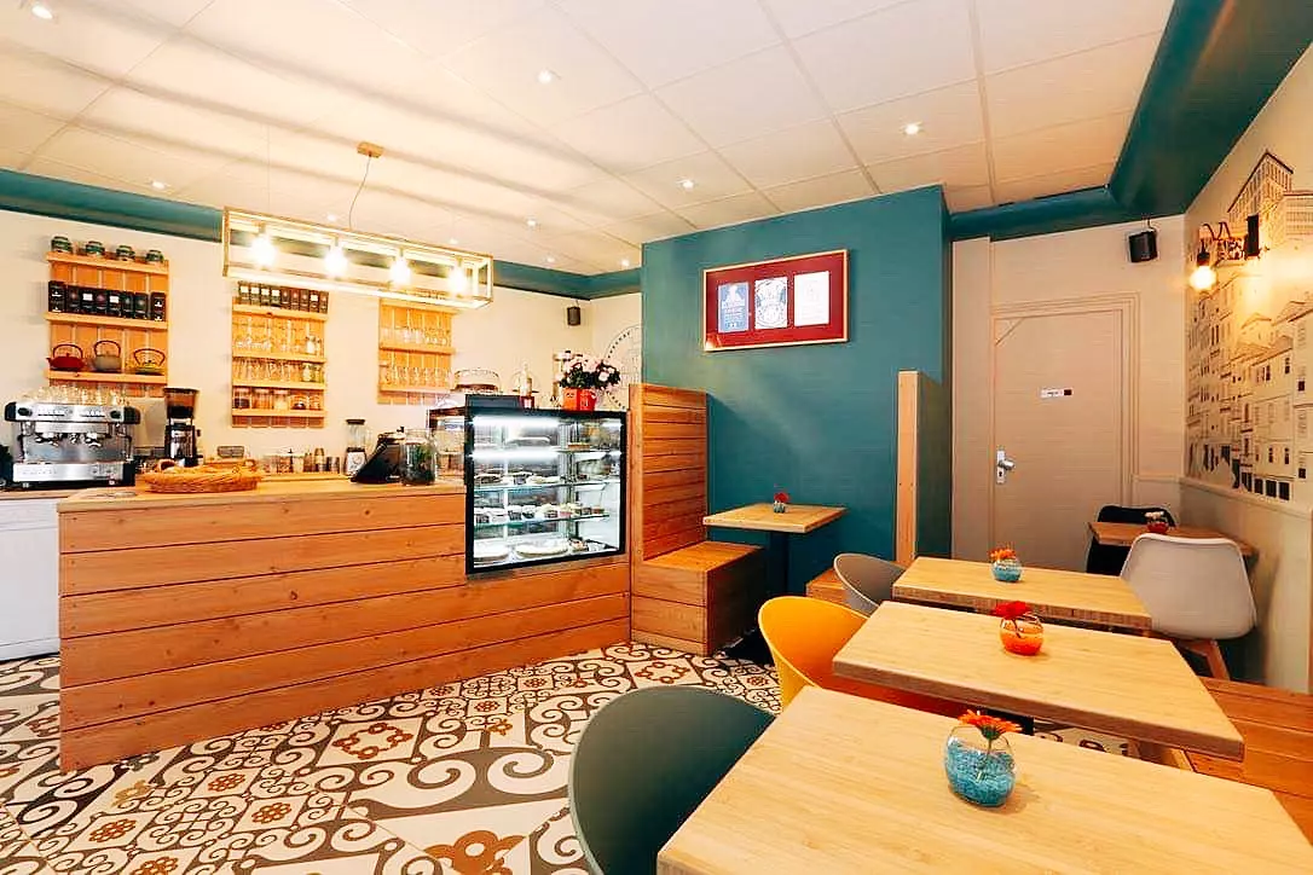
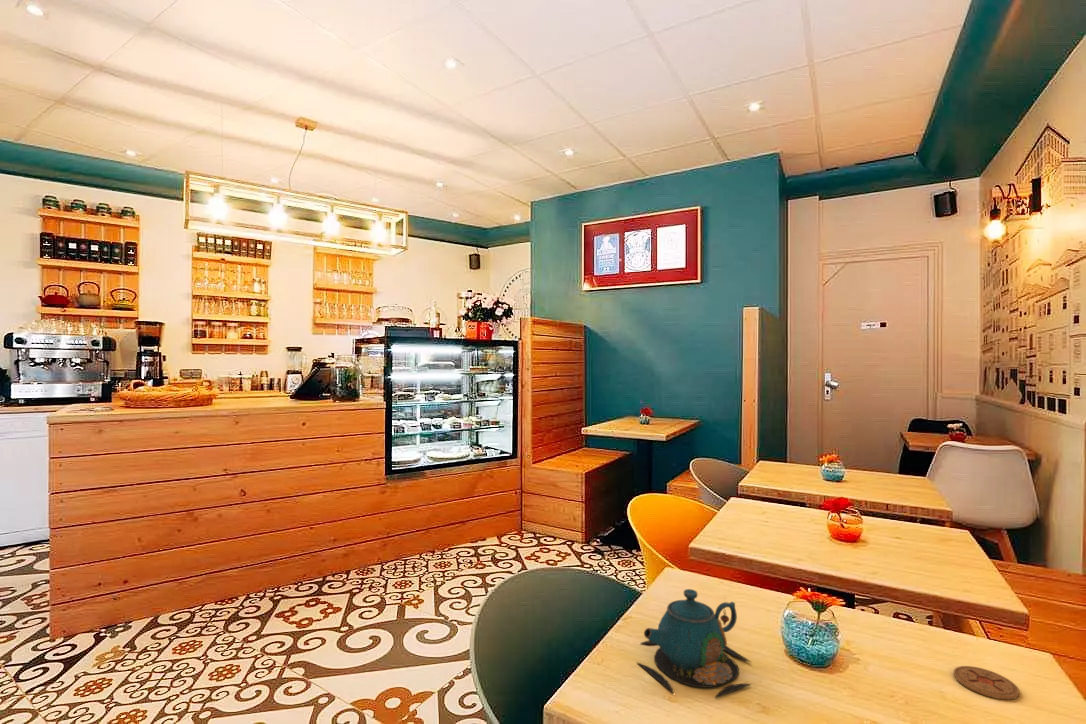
+ teapot [637,588,752,699]
+ coaster [953,665,1020,701]
